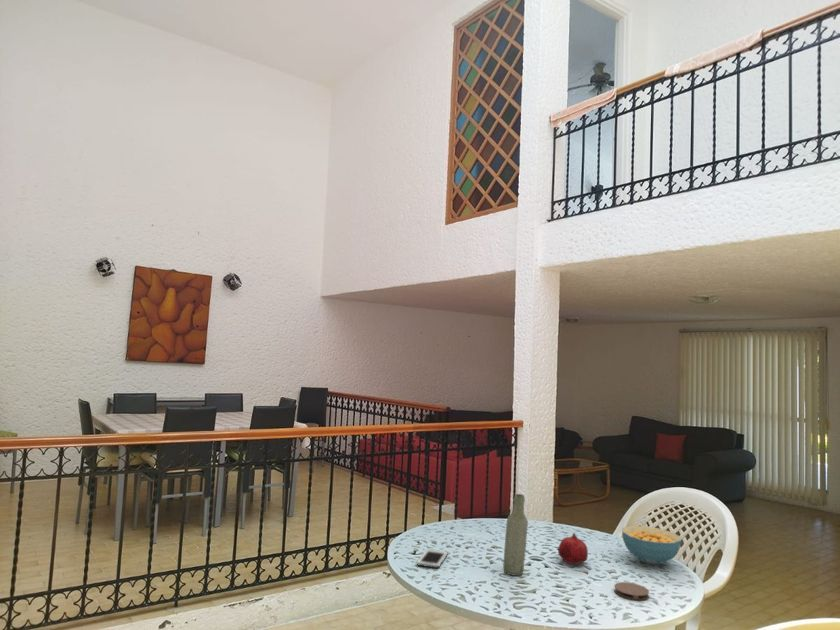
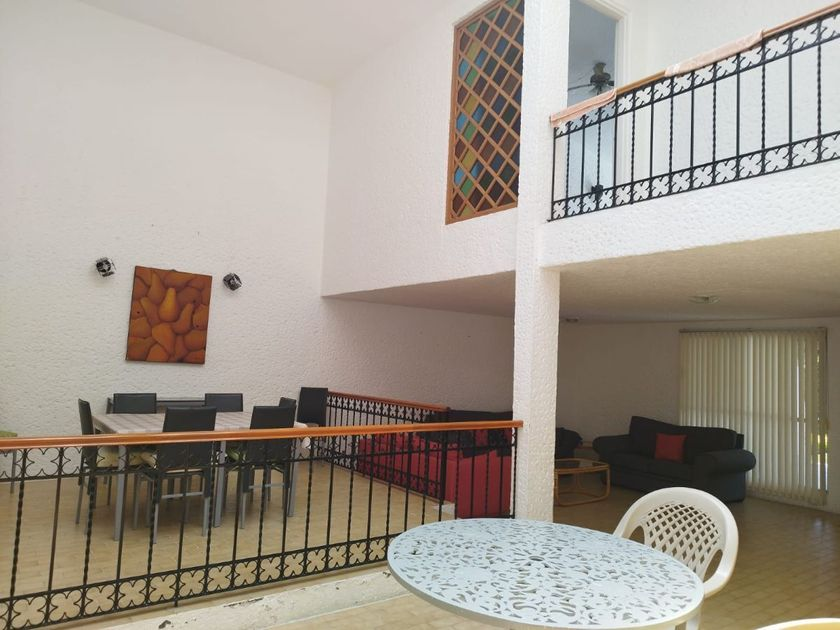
- coaster [613,581,650,601]
- bottle [502,493,529,577]
- fruit [557,532,589,565]
- cell phone [416,548,449,569]
- cereal bowl [621,525,682,566]
